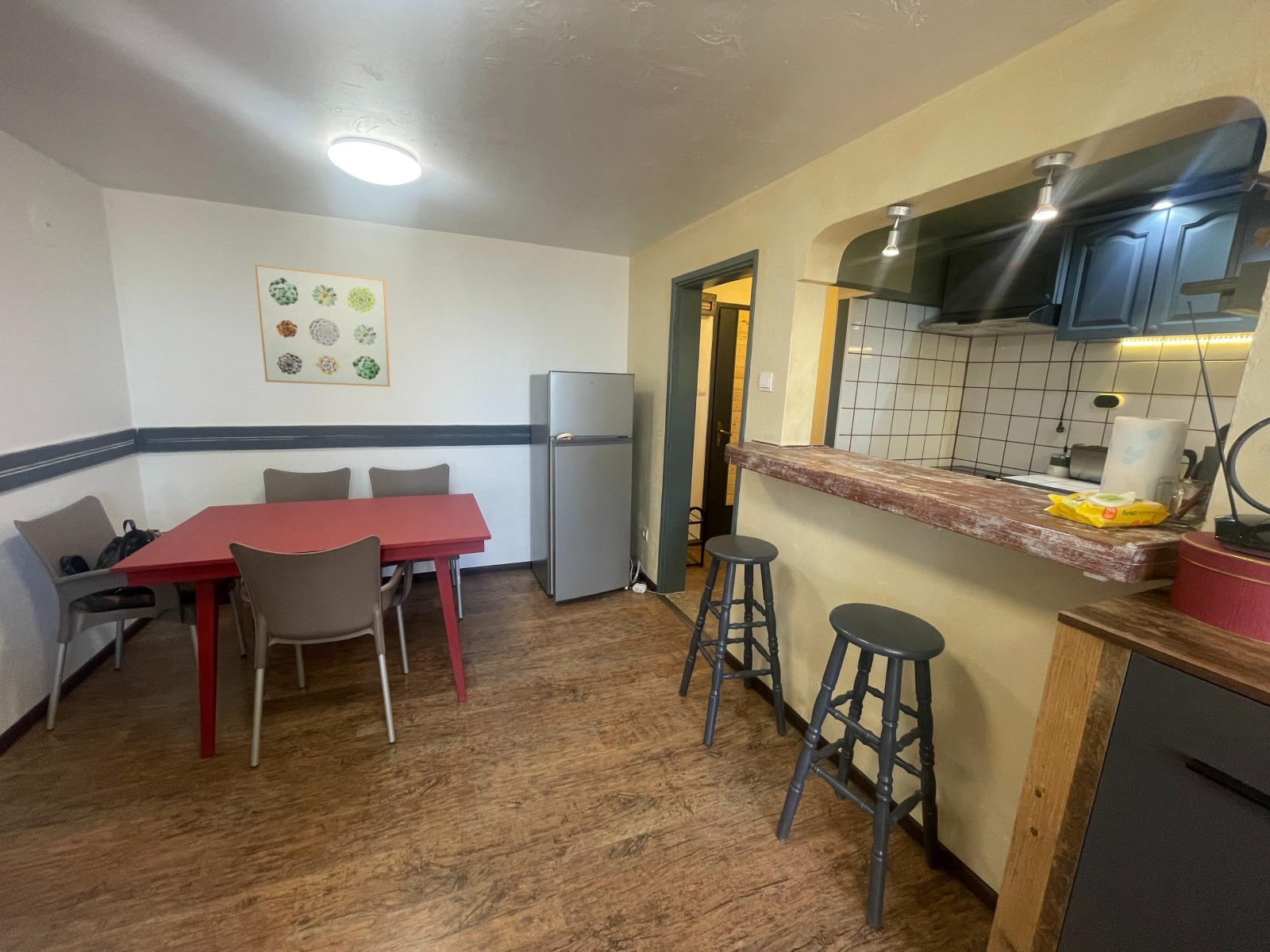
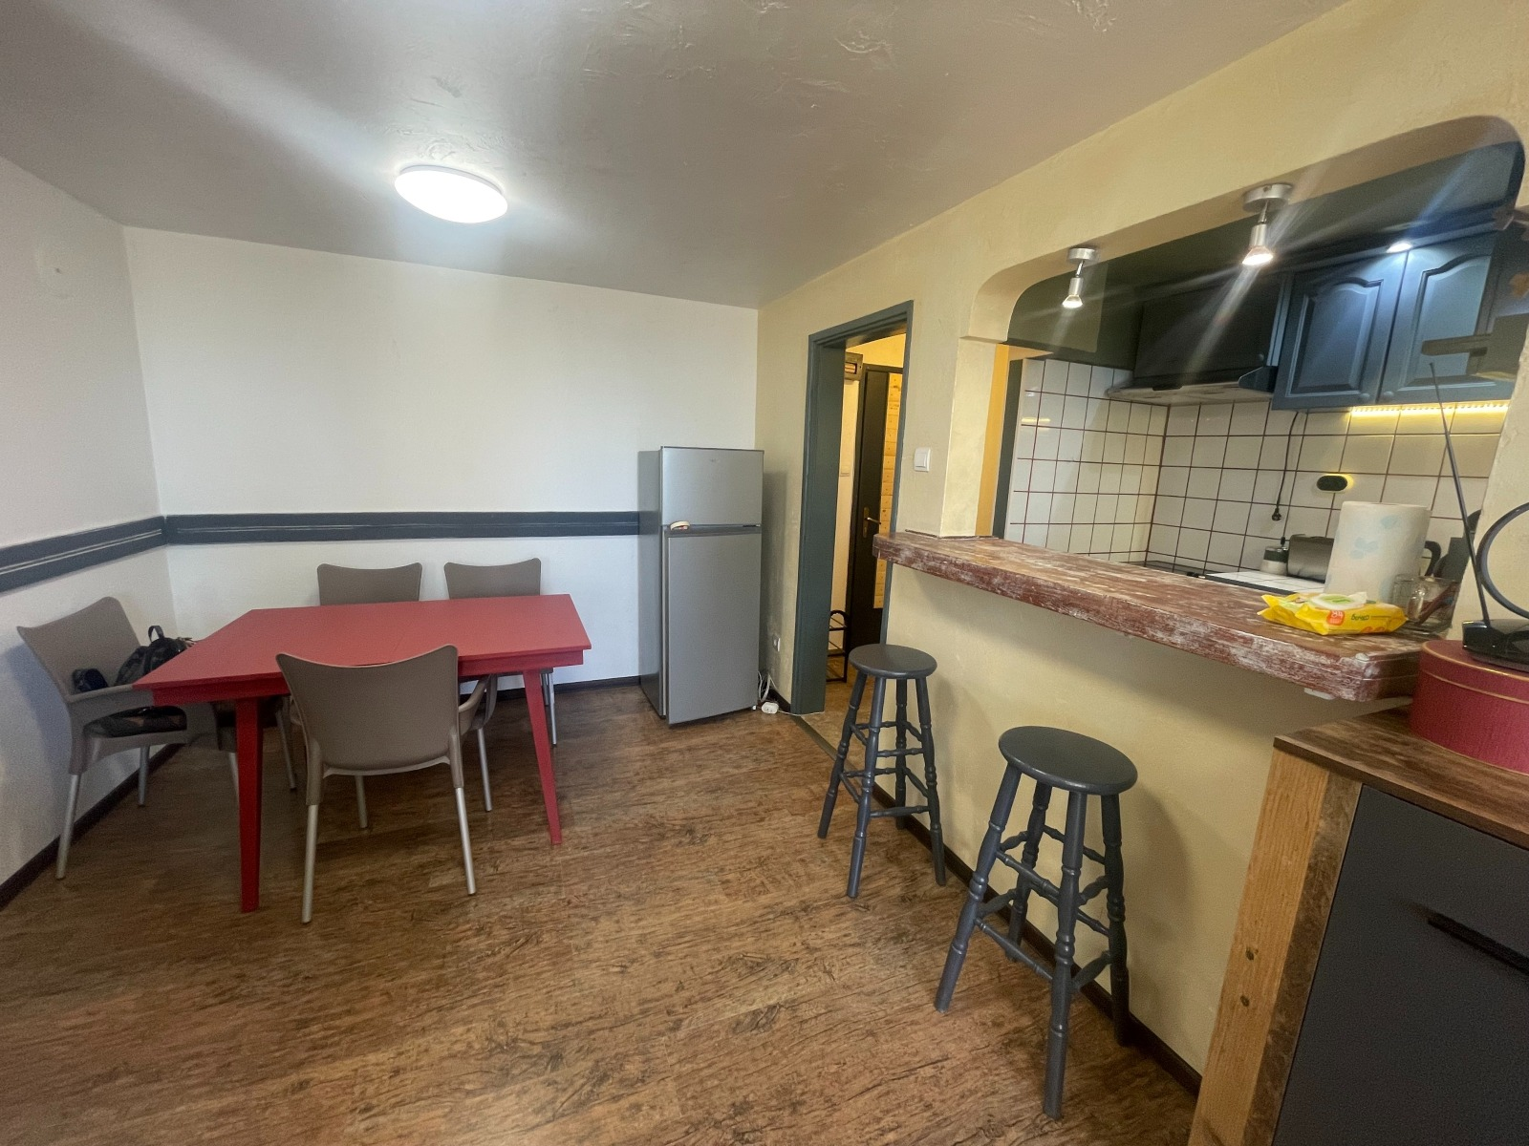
- wall art [254,263,391,388]
